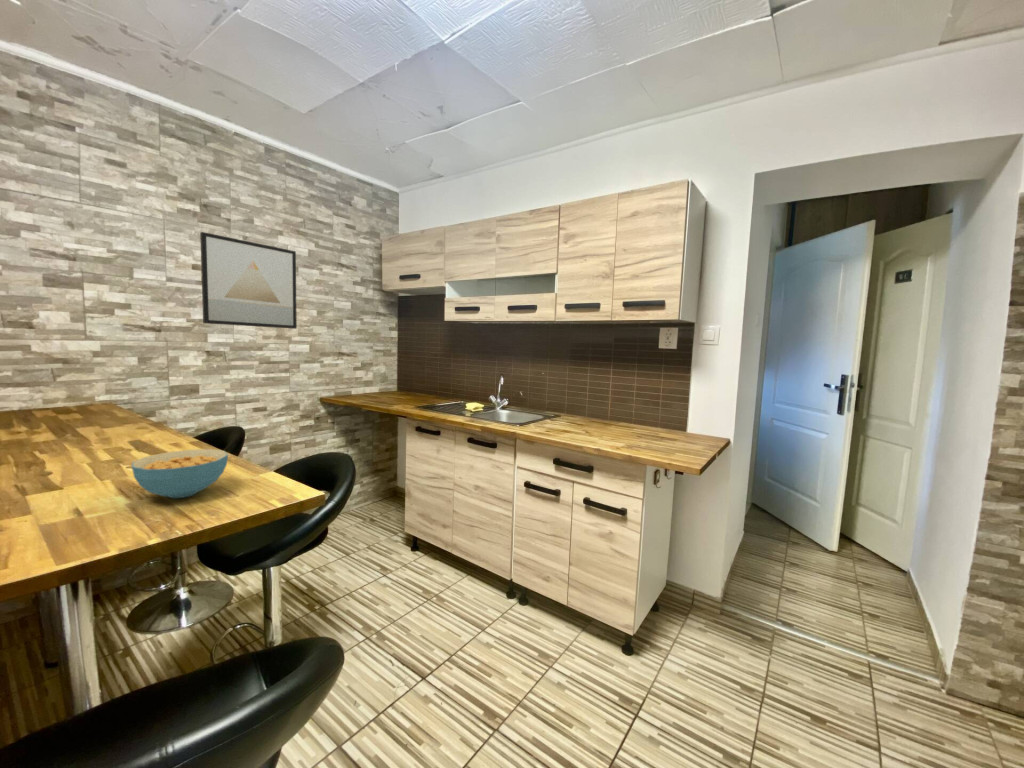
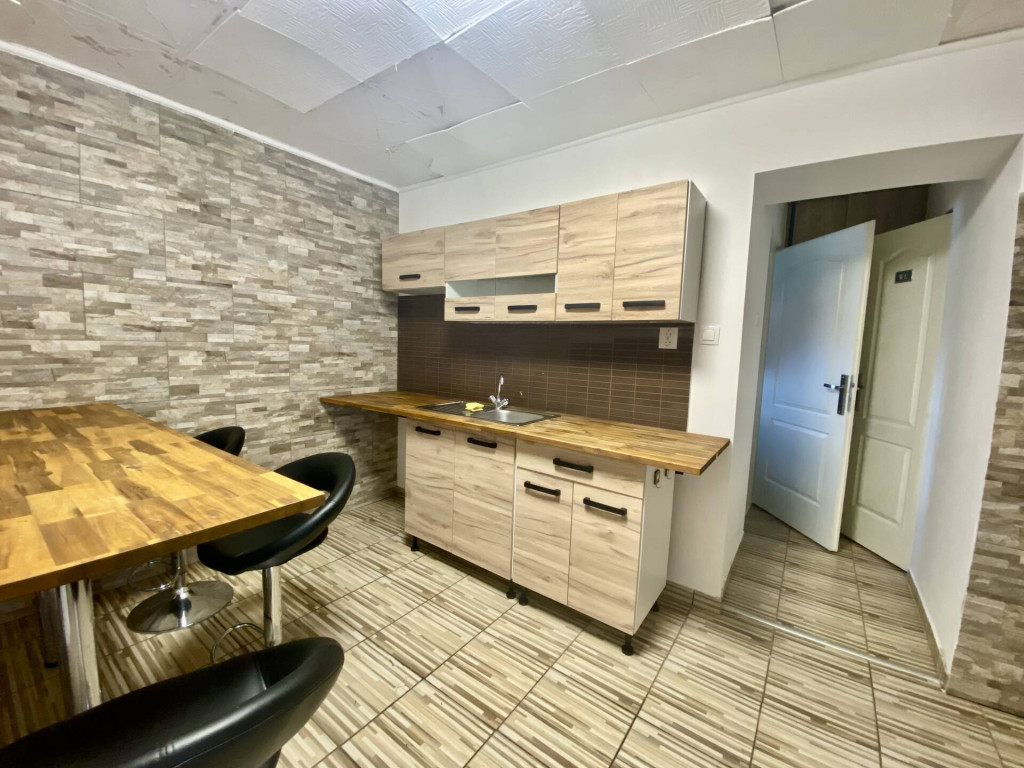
- wall art [199,231,298,330]
- cereal bowl [131,448,229,499]
